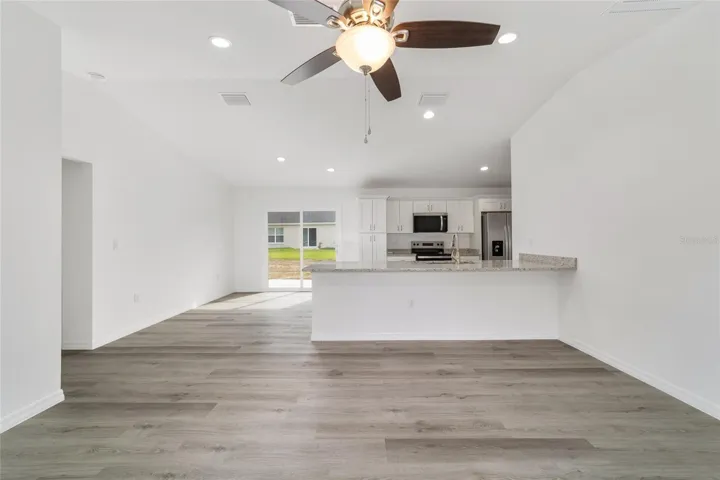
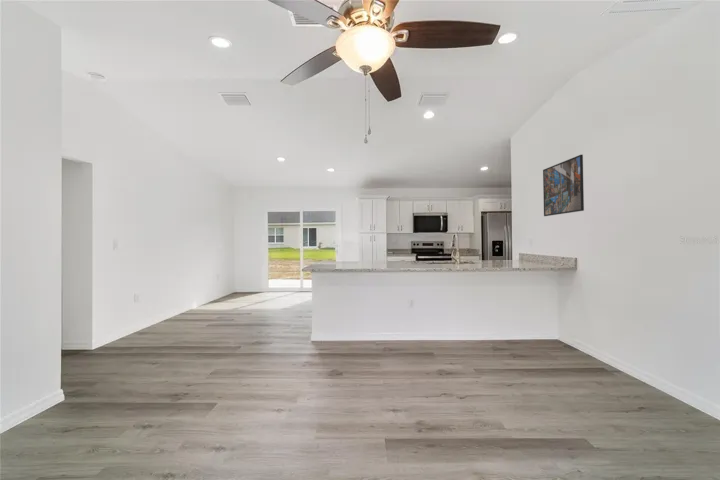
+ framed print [542,154,585,217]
